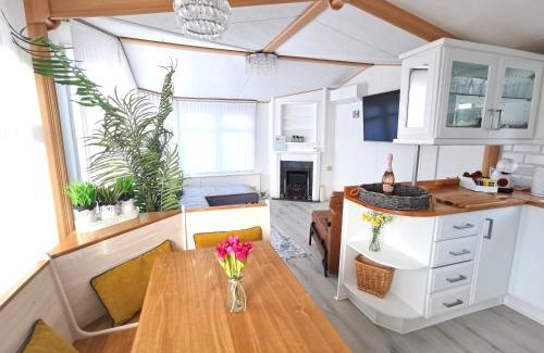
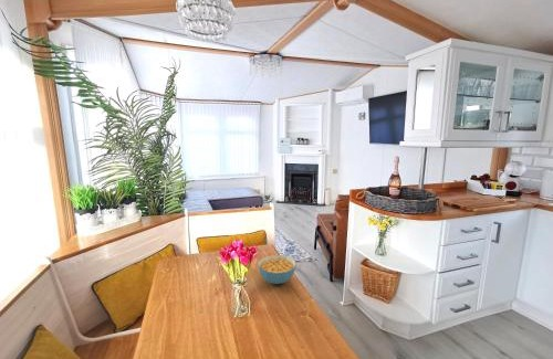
+ cereal bowl [257,254,298,285]
